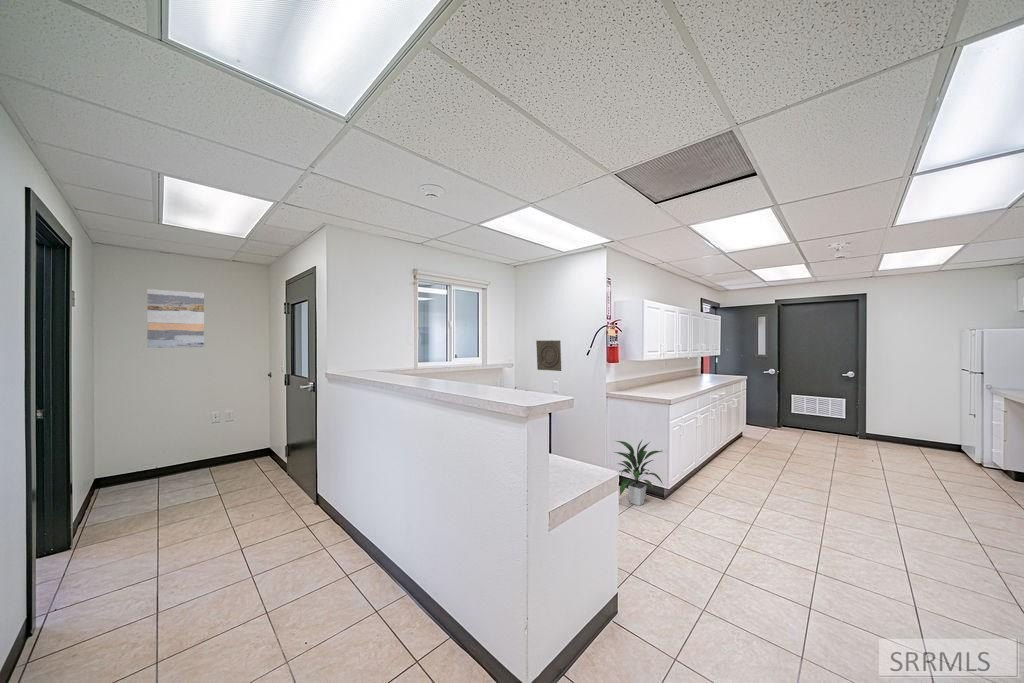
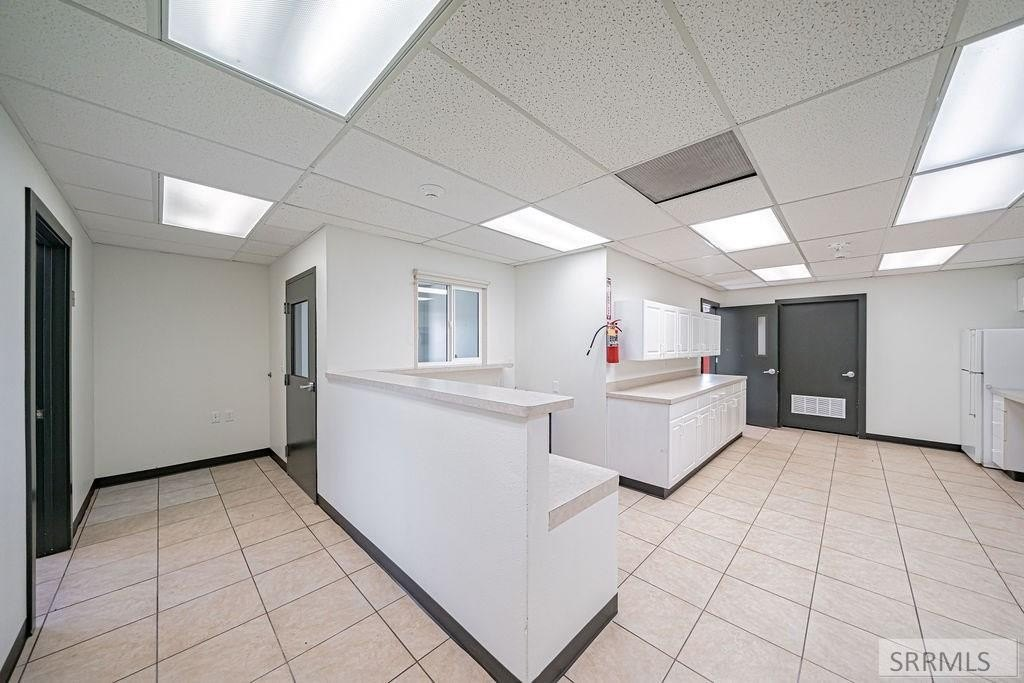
- wall art [146,288,205,349]
- indoor plant [613,438,664,507]
- relief panel [535,339,562,372]
